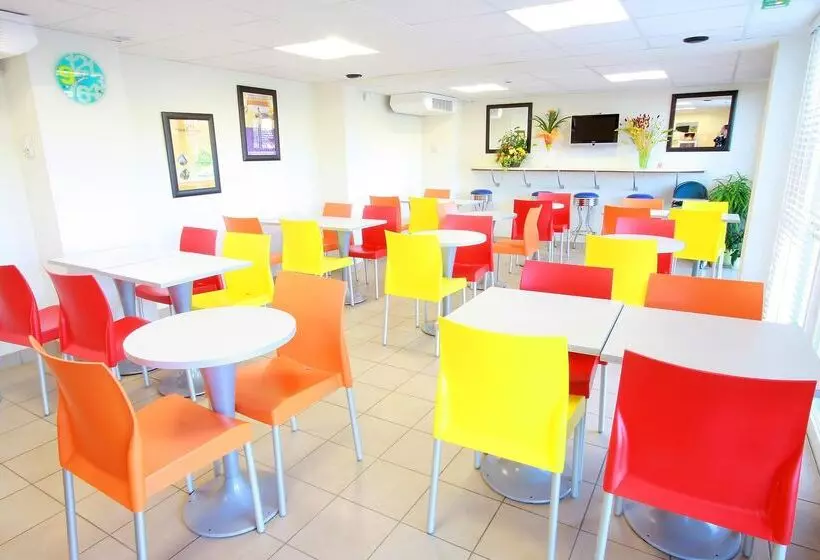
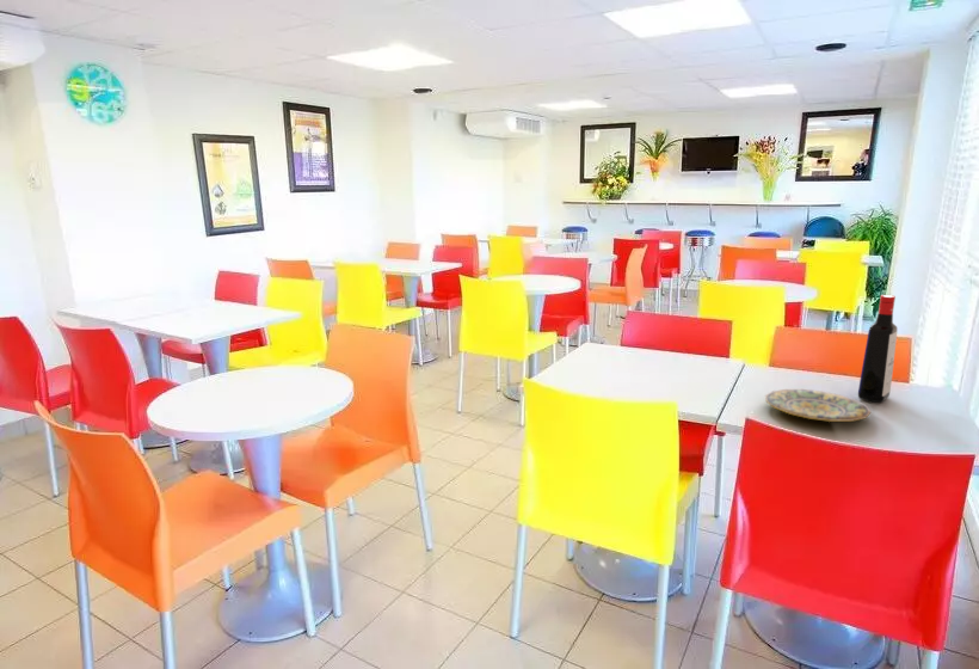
+ plate [764,388,872,423]
+ liquor bottle [857,294,899,404]
